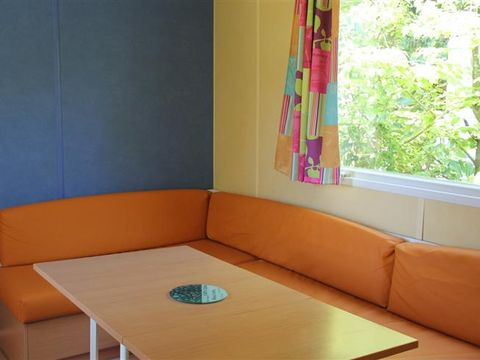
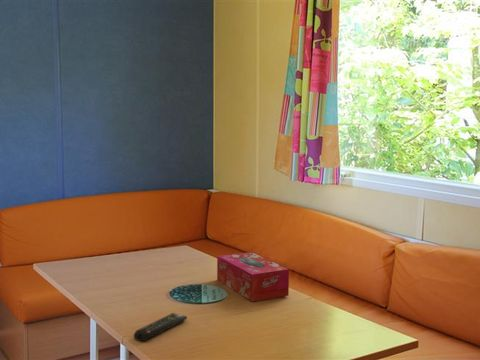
+ remote control [133,312,188,342]
+ tissue box [216,251,290,302]
